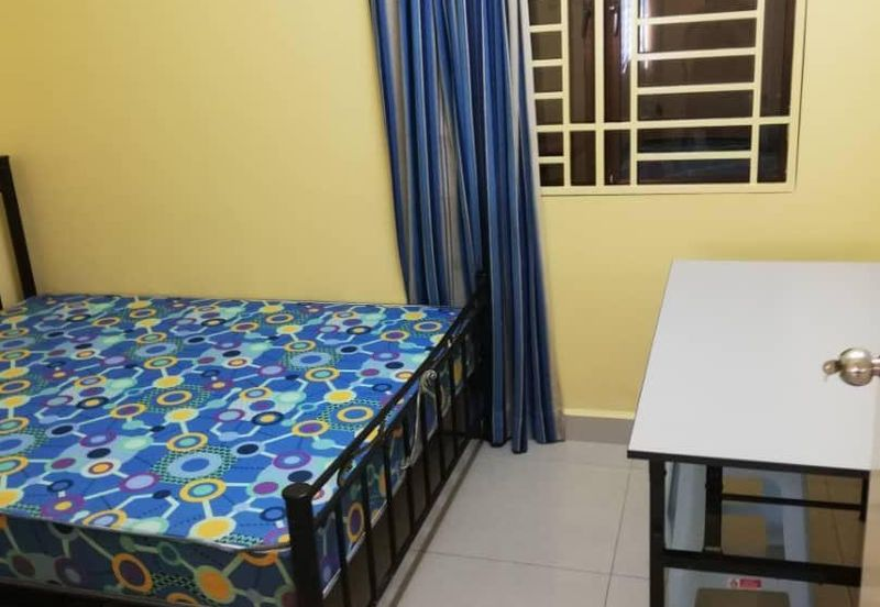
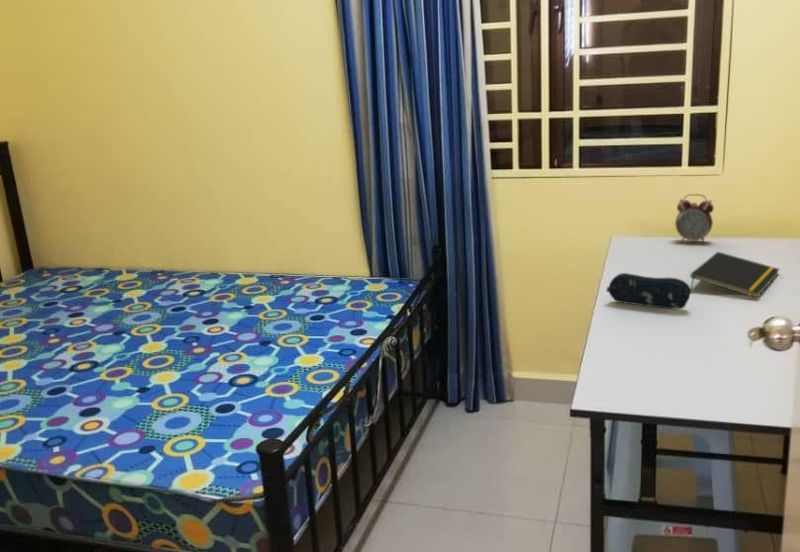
+ notepad [689,251,781,299]
+ alarm clock [674,193,715,244]
+ pencil case [605,272,692,311]
